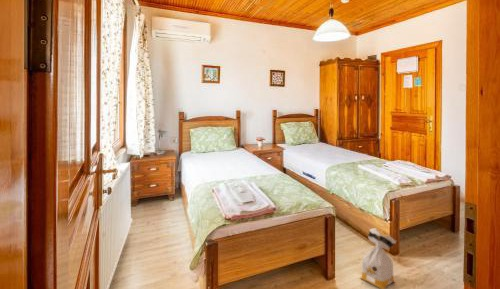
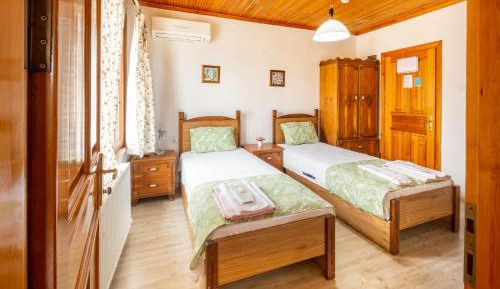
- bag [360,227,398,289]
